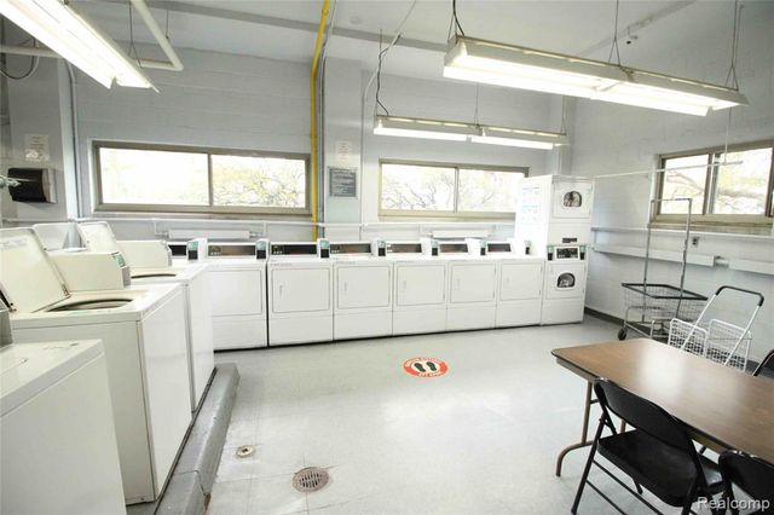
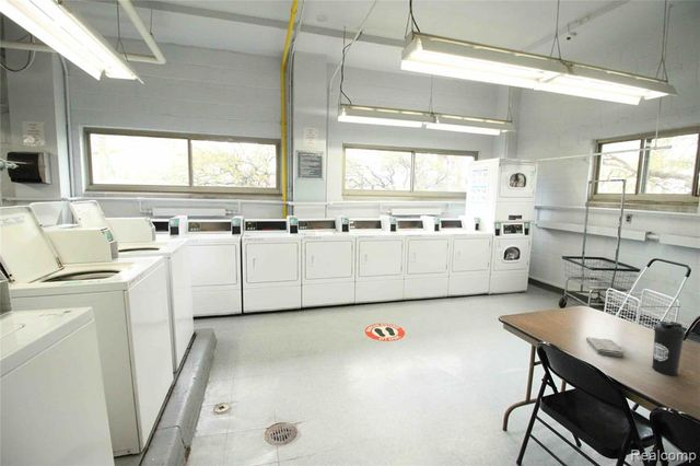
+ water bottle [651,321,686,376]
+ washcloth [585,336,626,358]
